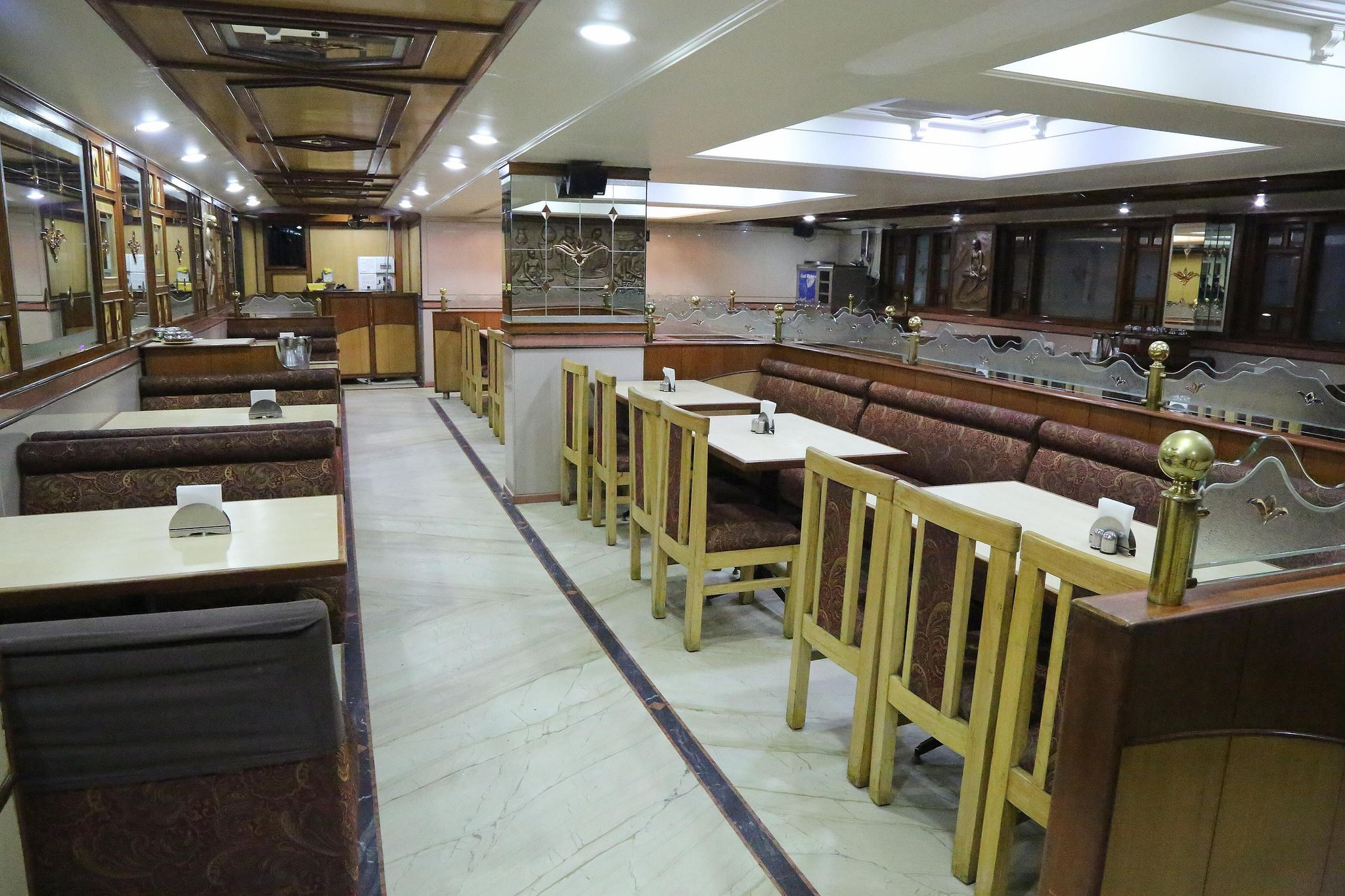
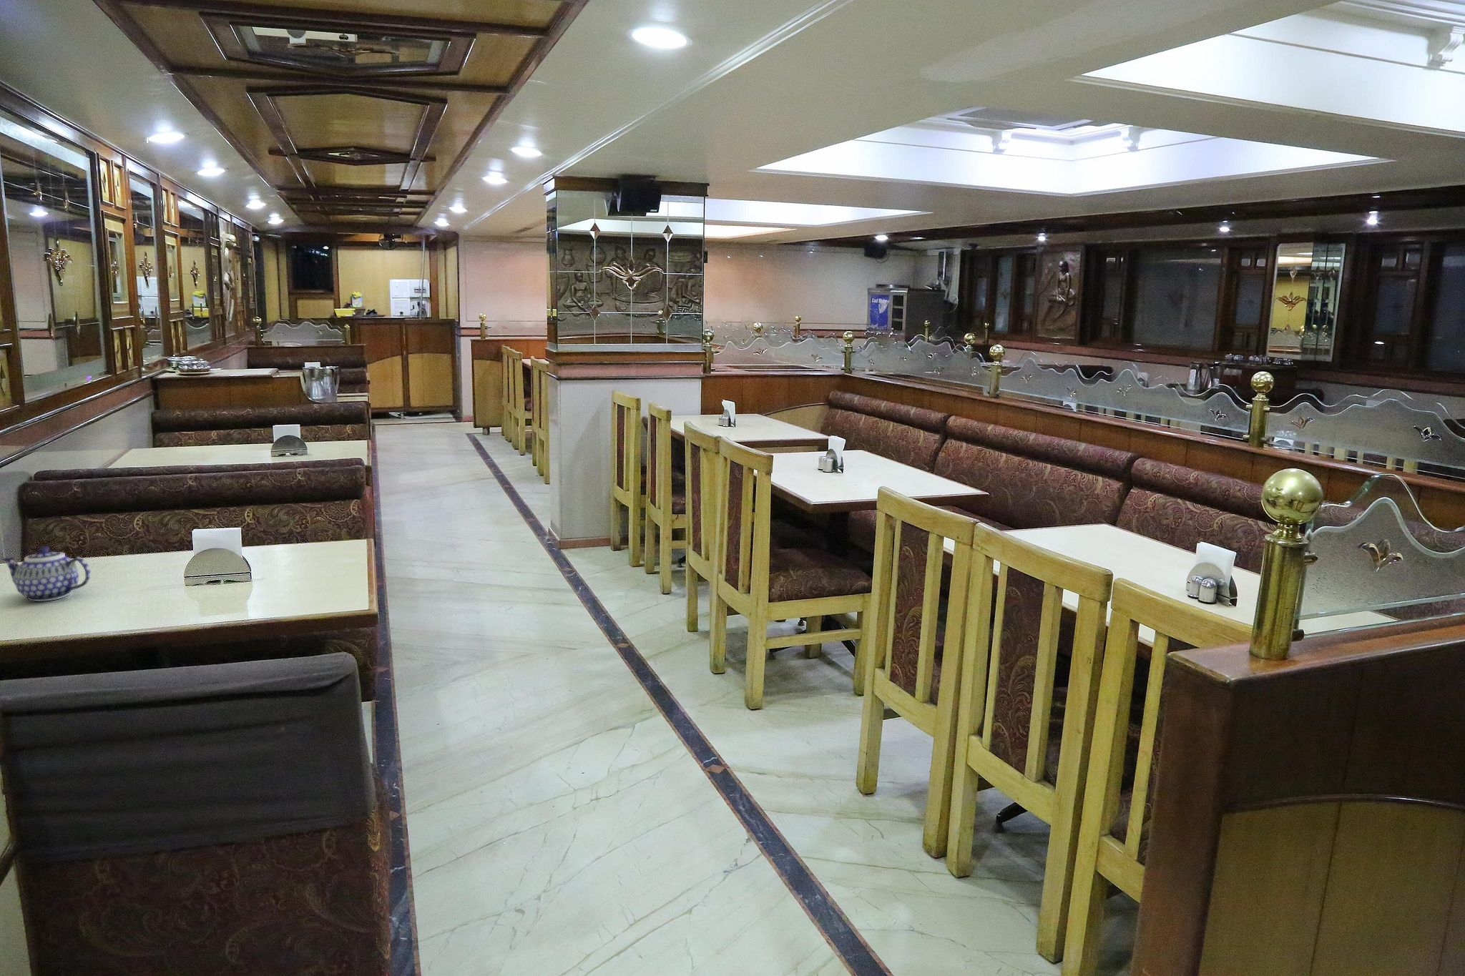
+ teapot [1,546,91,602]
